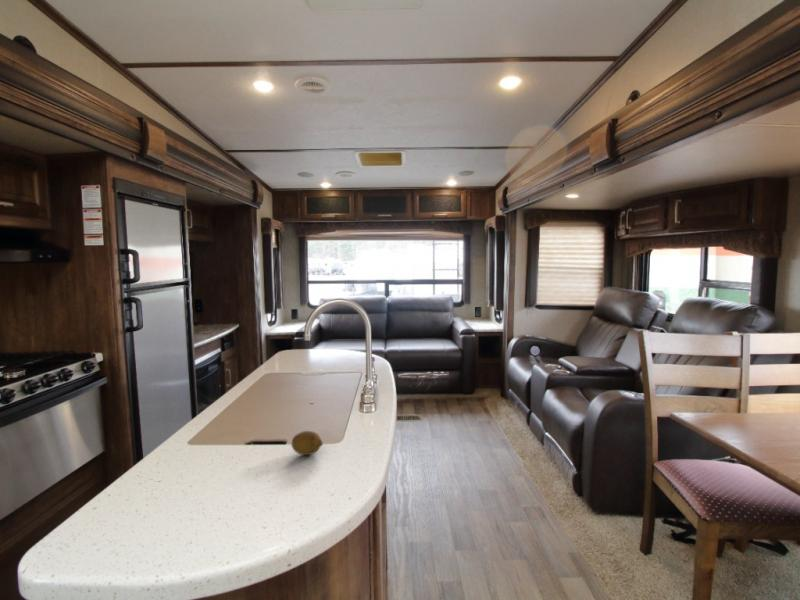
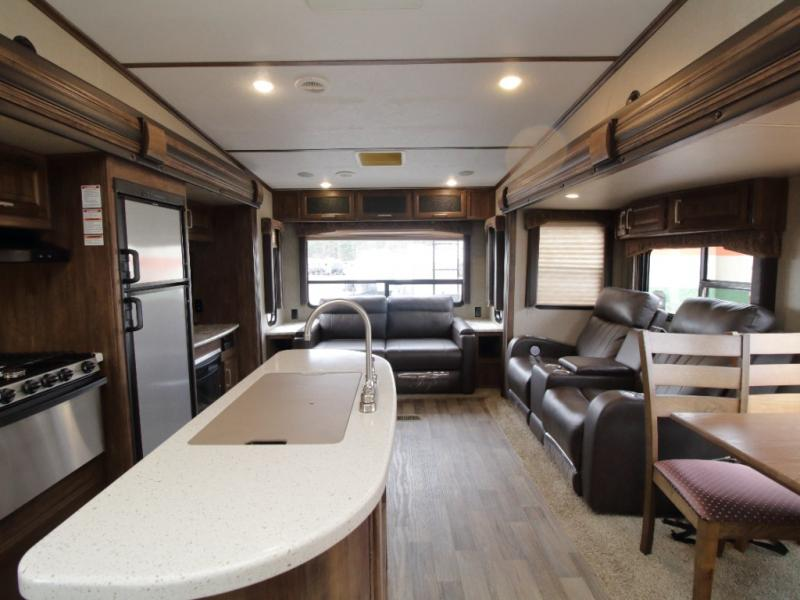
- fruit [290,430,324,457]
